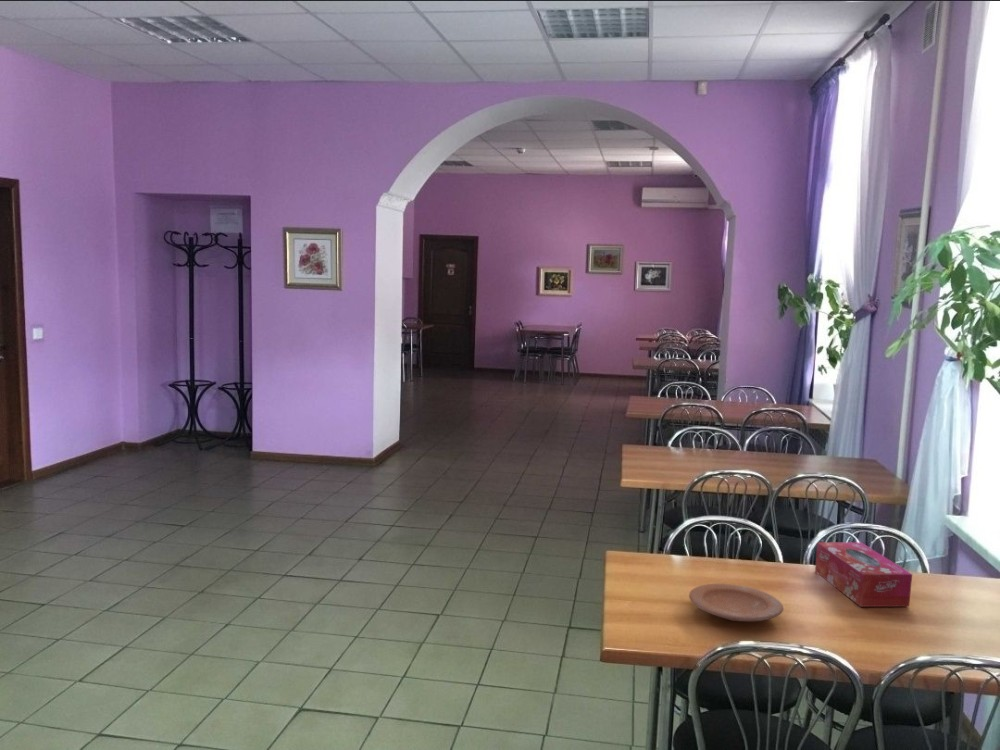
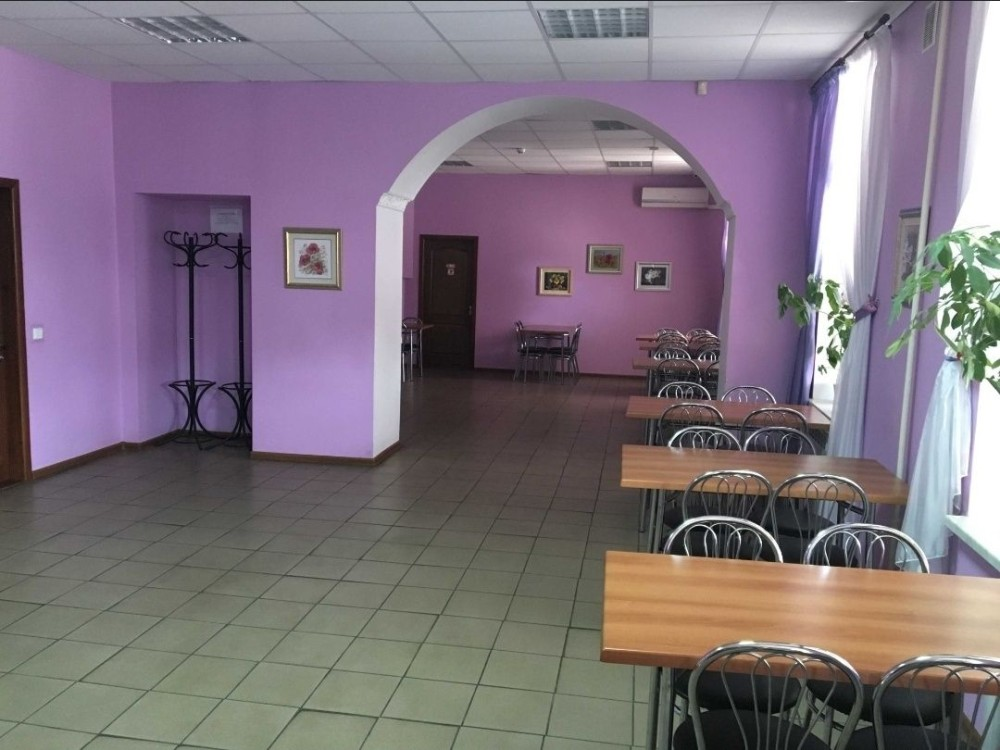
- plate [688,583,784,622]
- tissue box [814,541,913,608]
